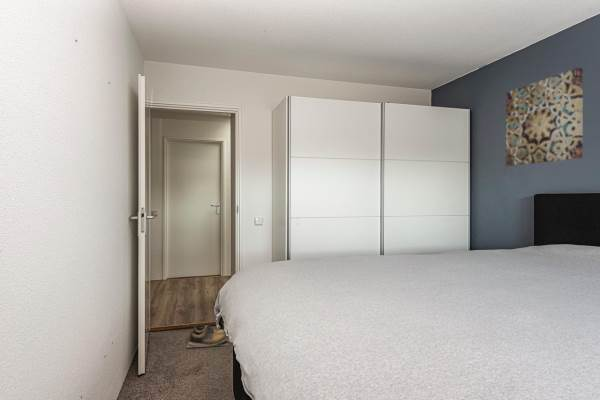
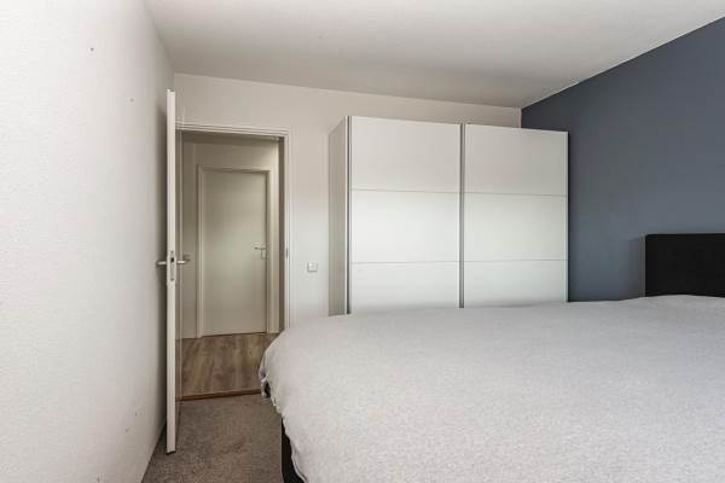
- wall art [505,66,584,167]
- shoes [185,324,229,349]
